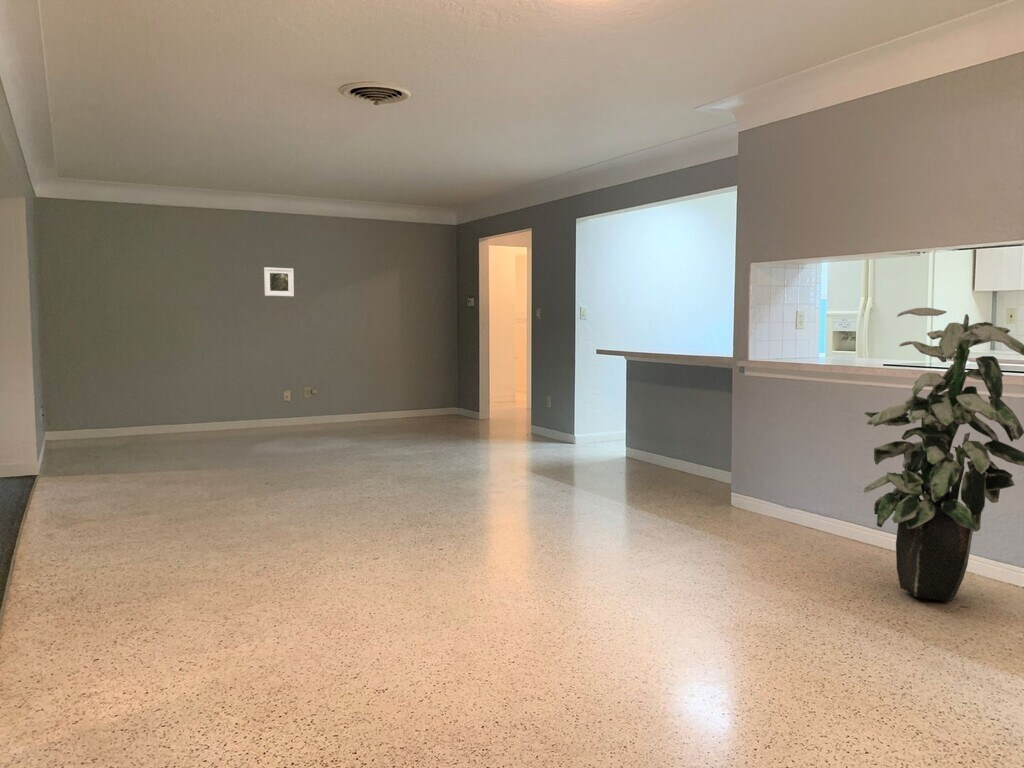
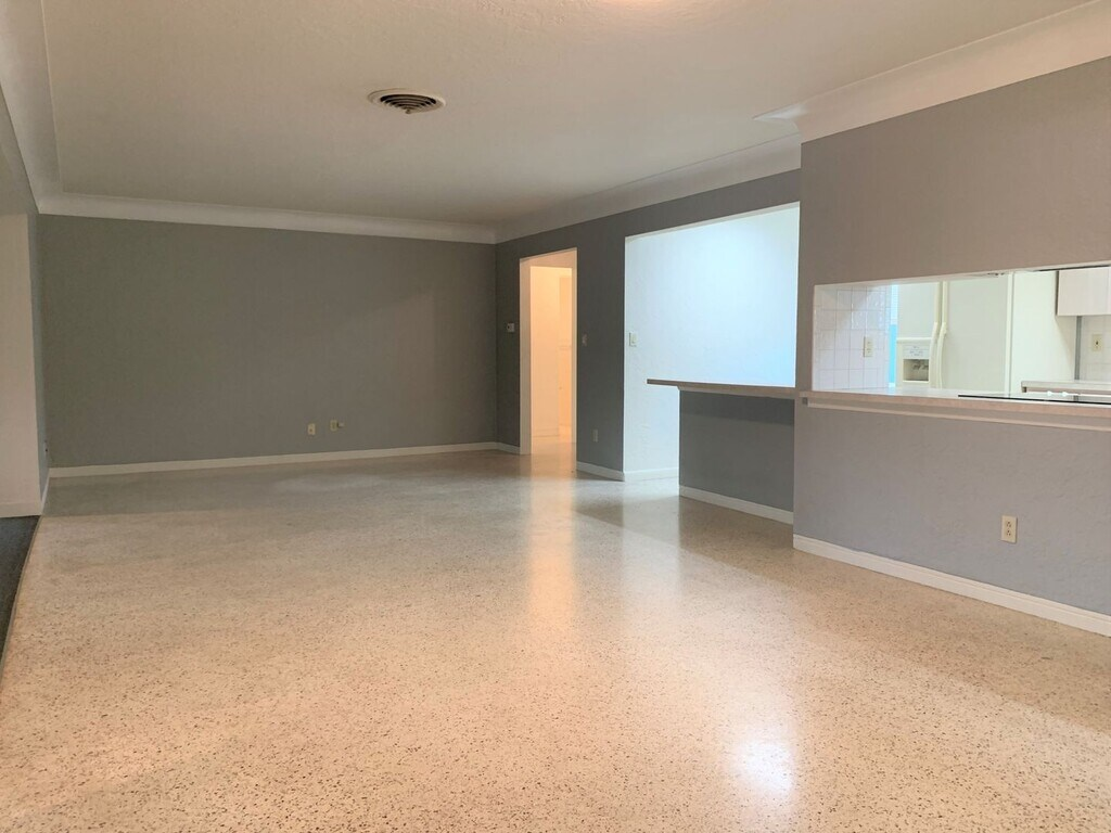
- indoor plant [863,307,1024,603]
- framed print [263,266,295,297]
